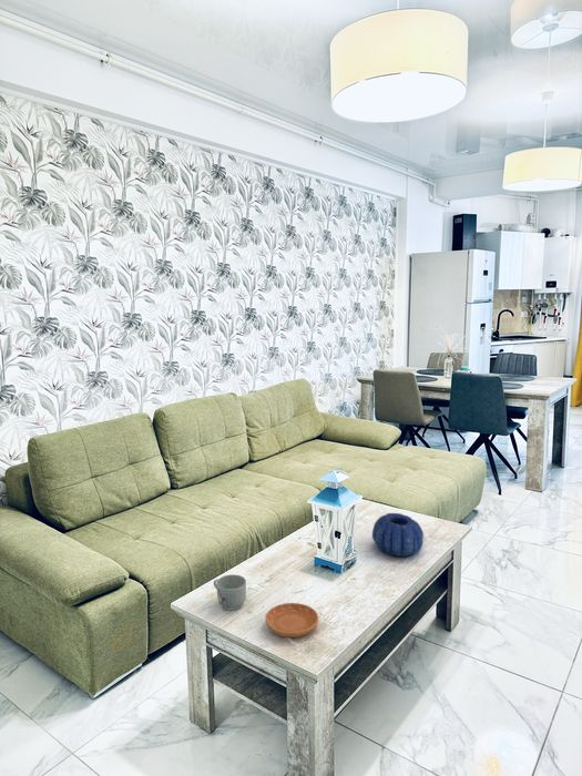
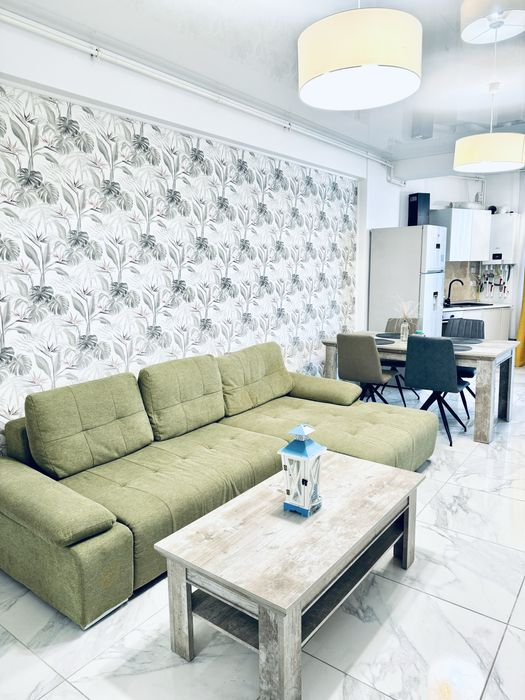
- mug [213,573,247,611]
- saucer [264,602,319,639]
- decorative bowl [371,512,425,558]
